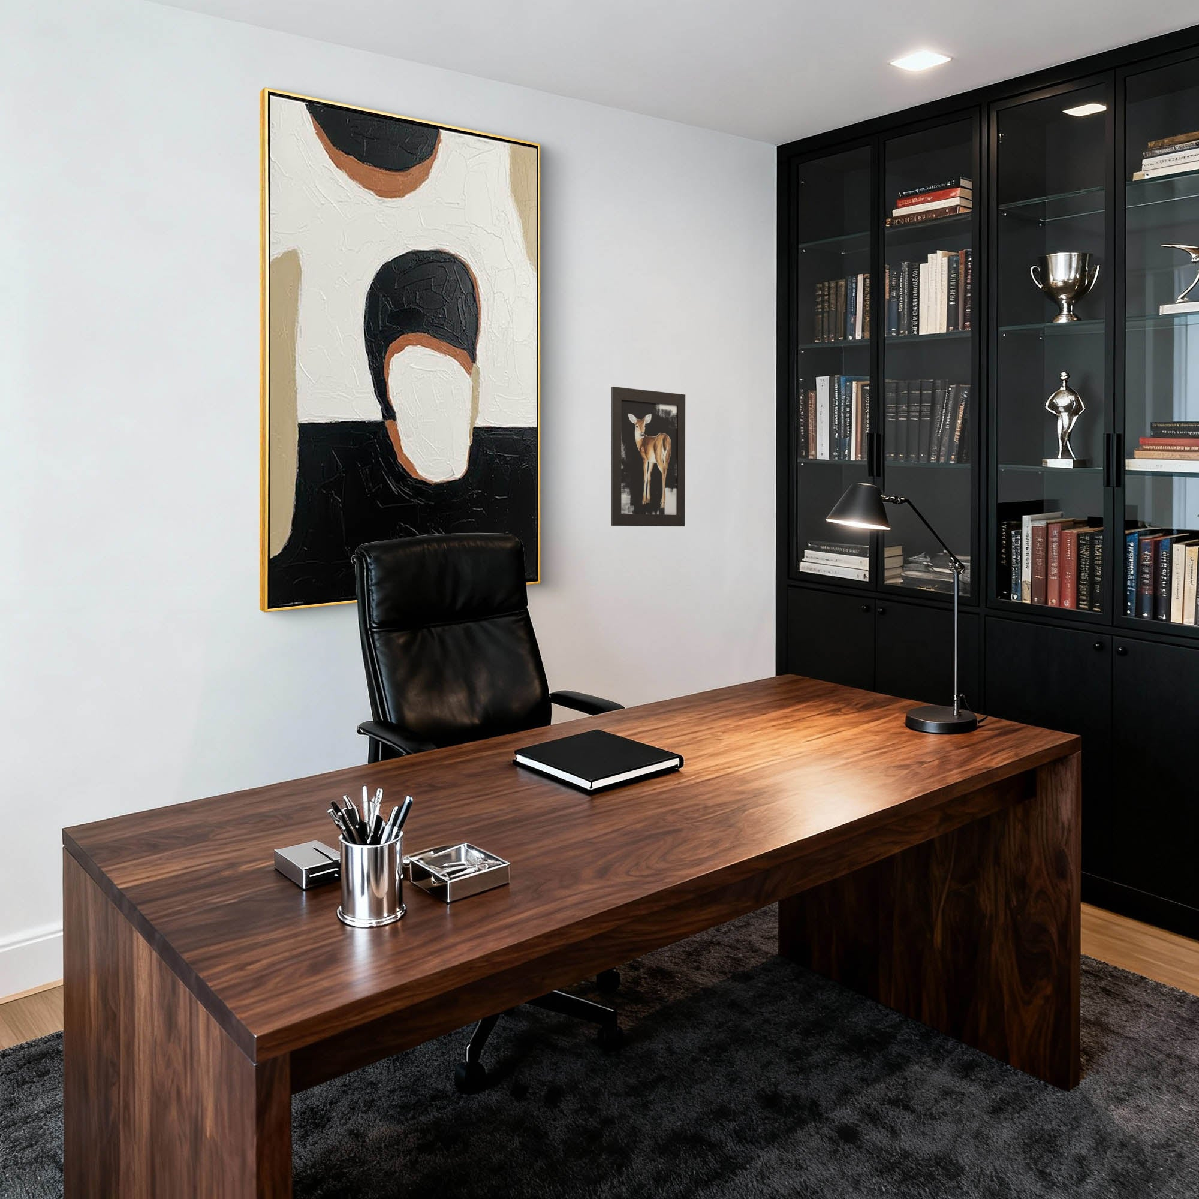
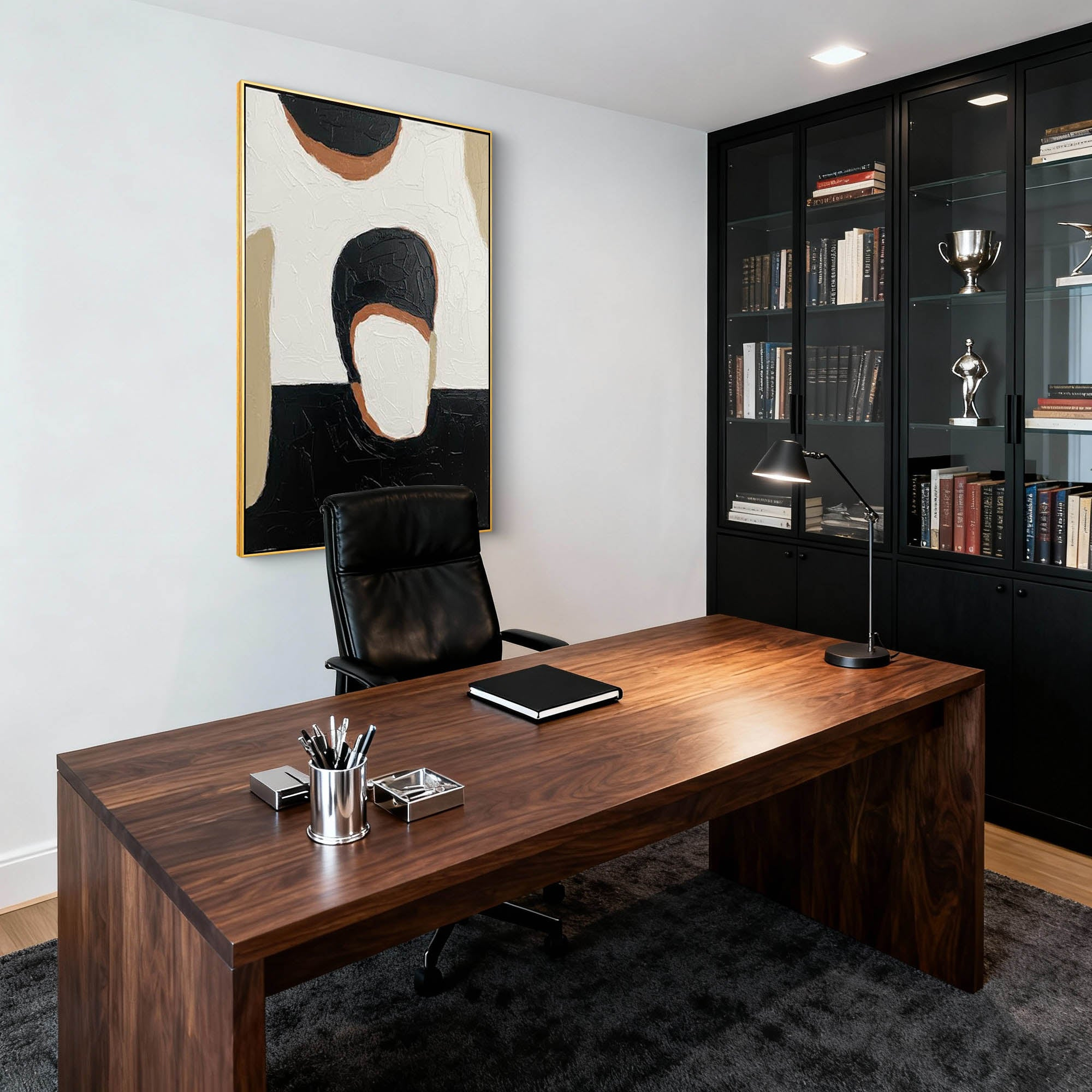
- wall art [610,386,686,527]
